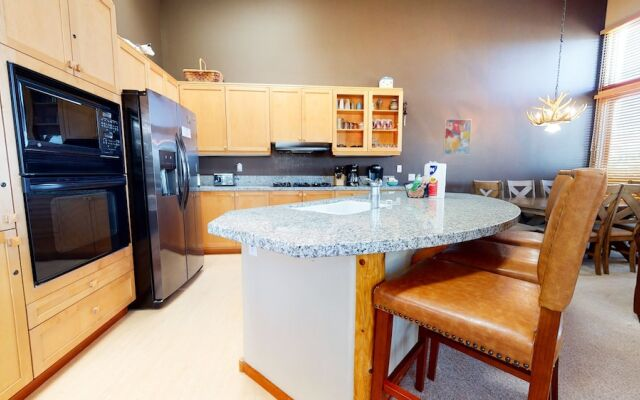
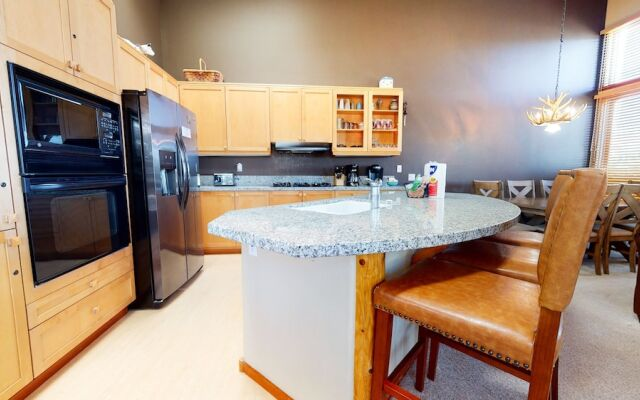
- wall art [442,118,473,156]
